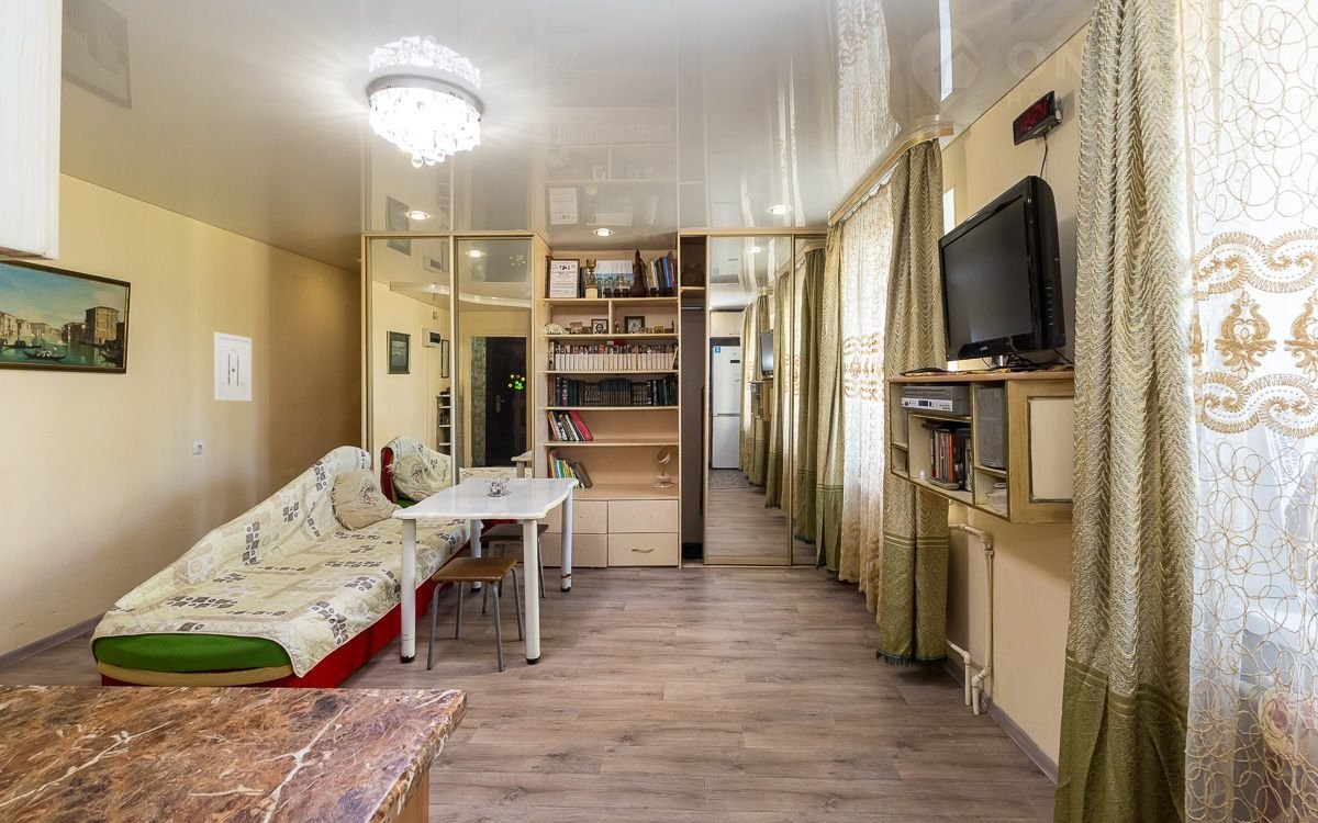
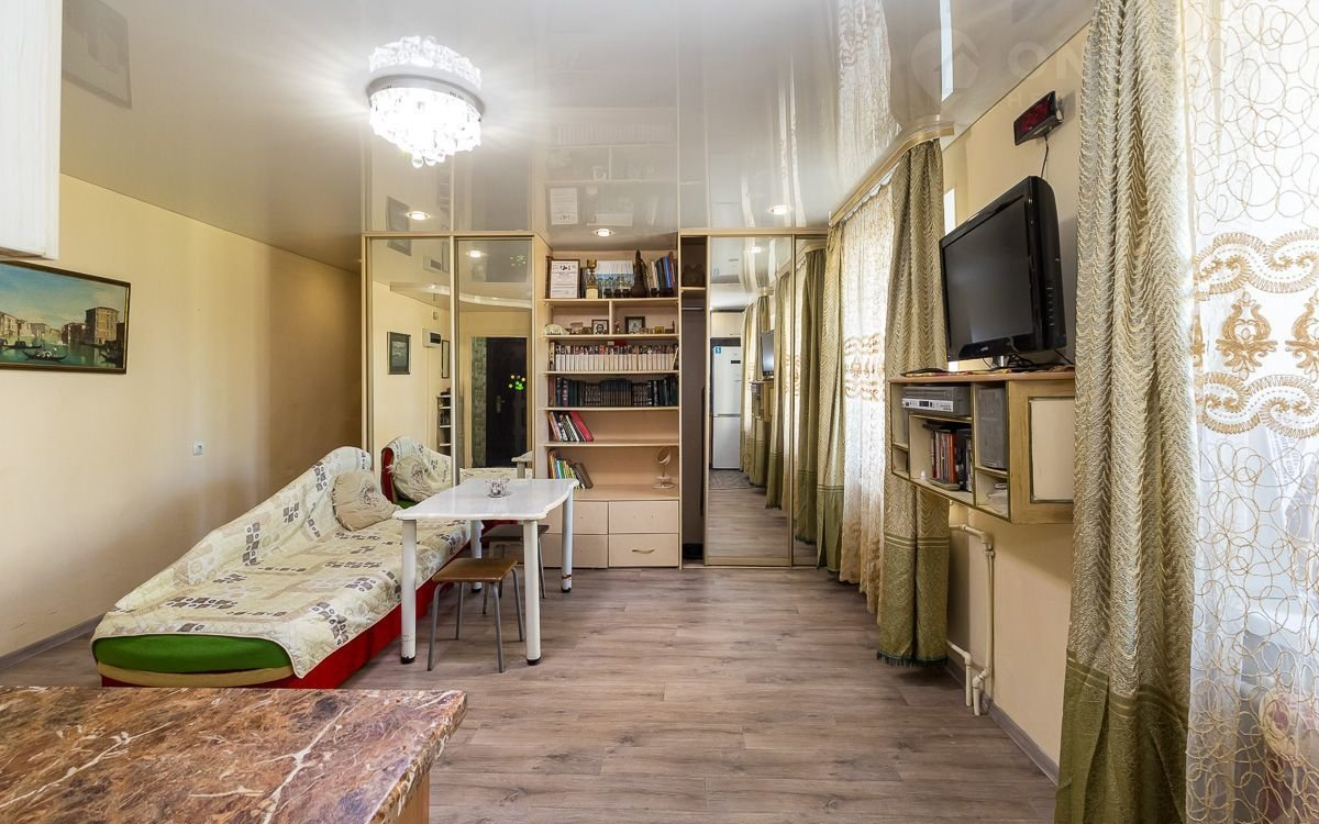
- wall art [213,331,253,403]
